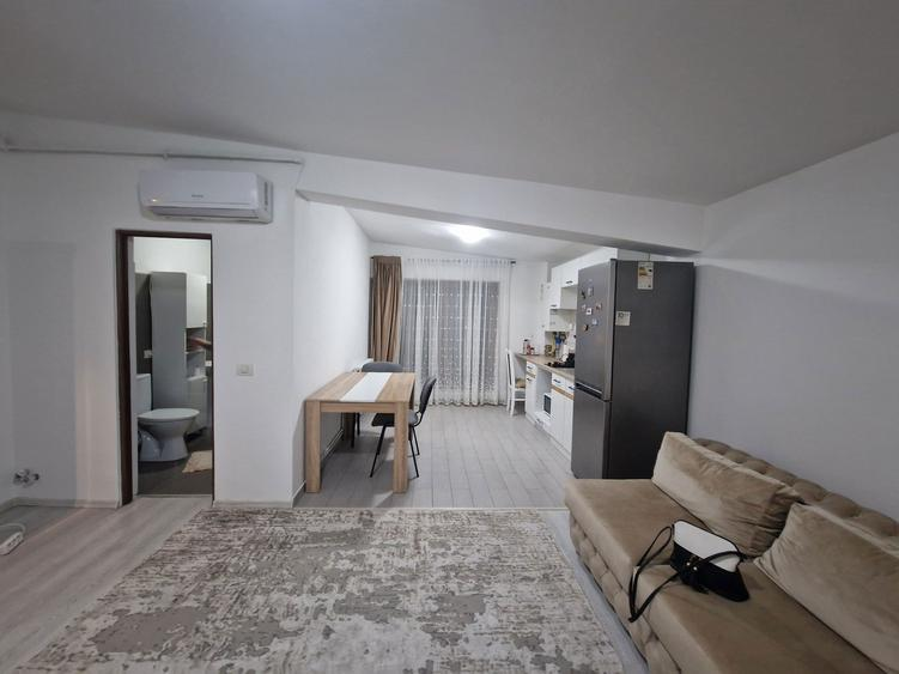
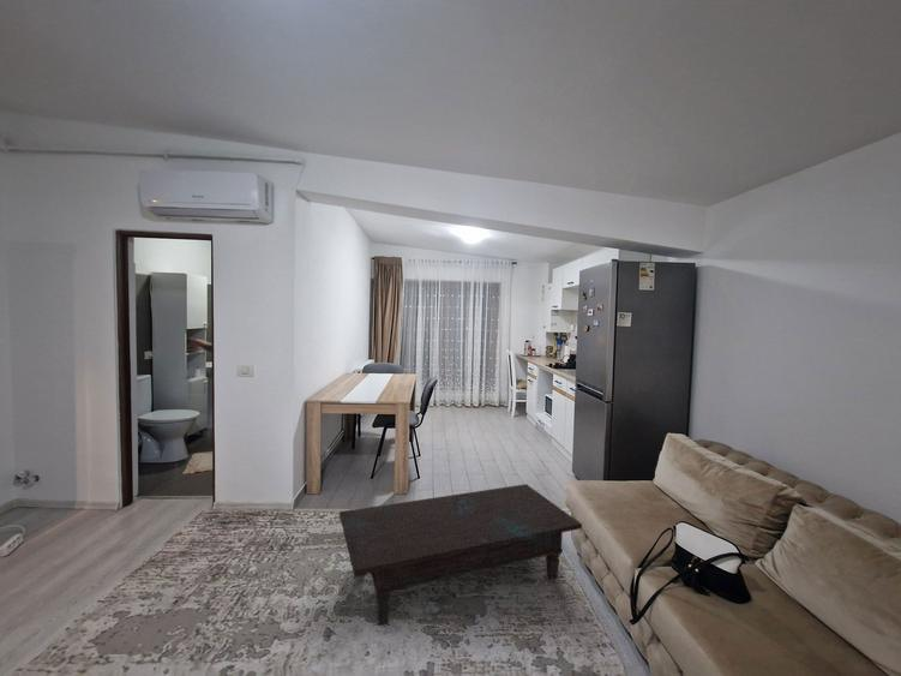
+ coffee table [338,483,583,627]
